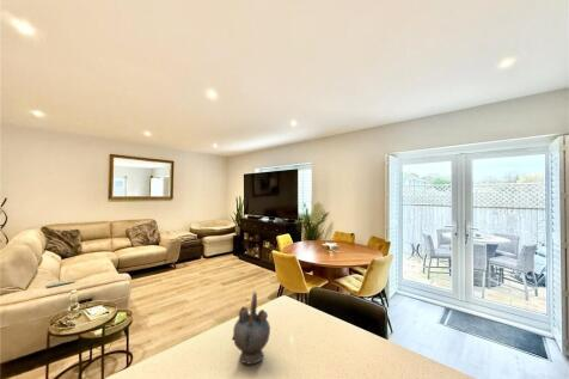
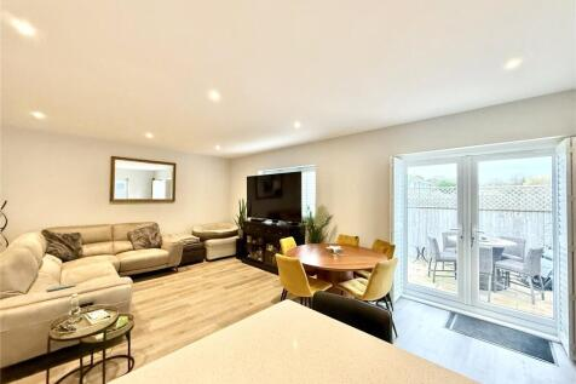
- teapot [231,291,271,366]
